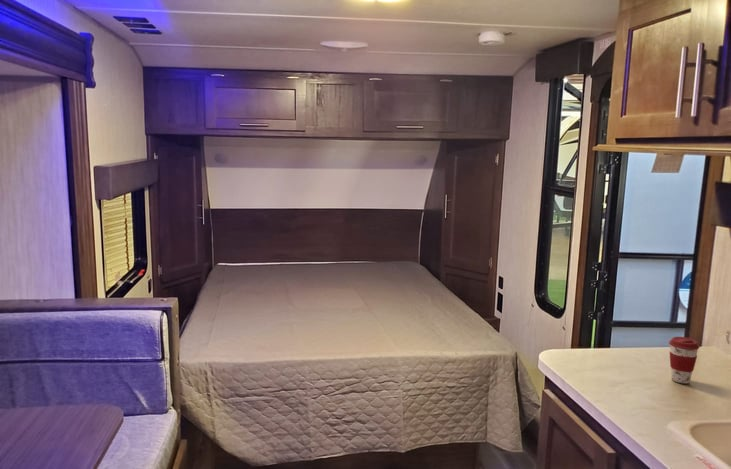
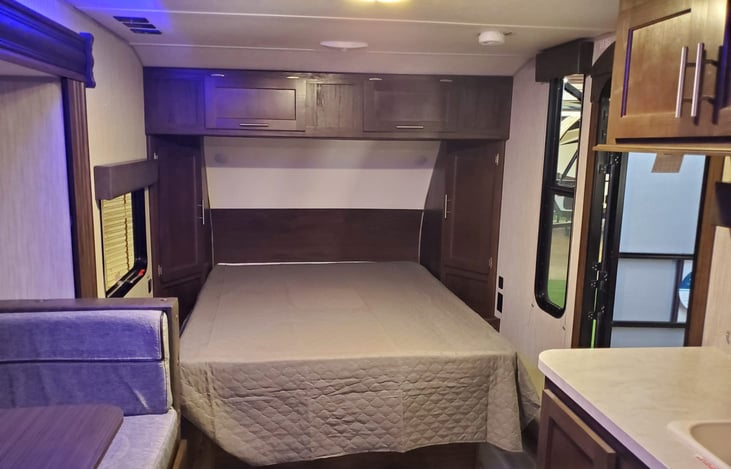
- coffee cup [668,336,700,384]
